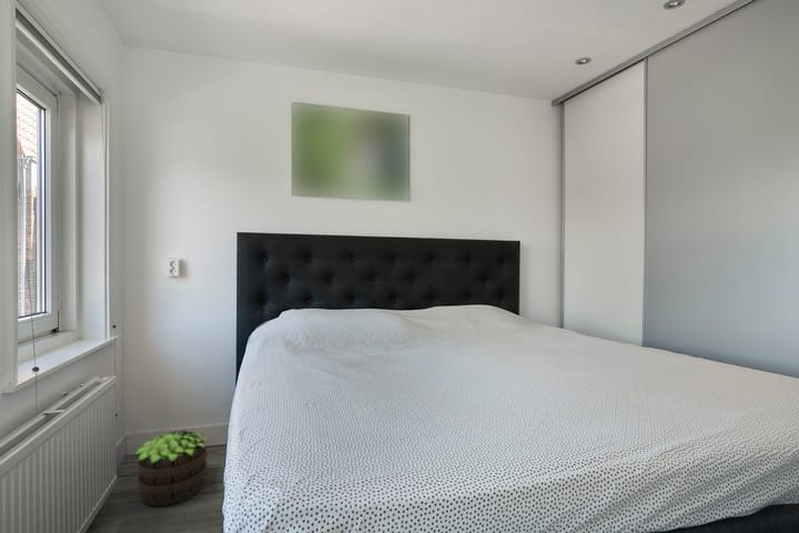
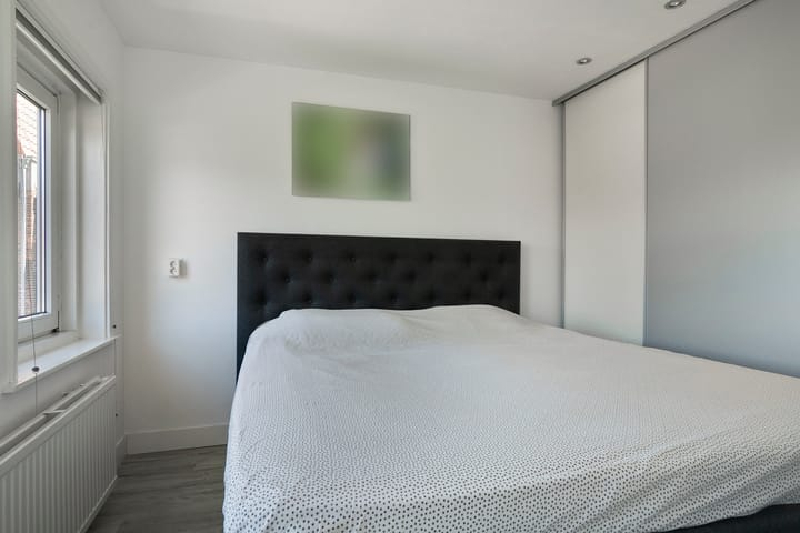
- potted plant [134,430,209,507]
